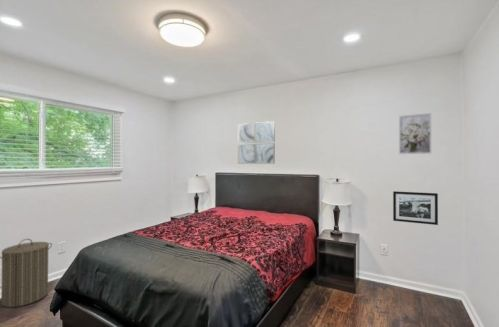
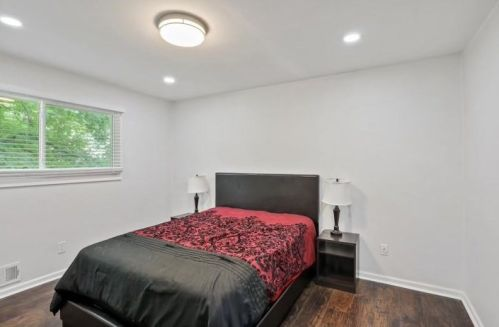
- wall art [237,120,276,165]
- wall art [398,112,432,155]
- picture frame [392,190,439,226]
- laundry hamper [0,238,53,308]
